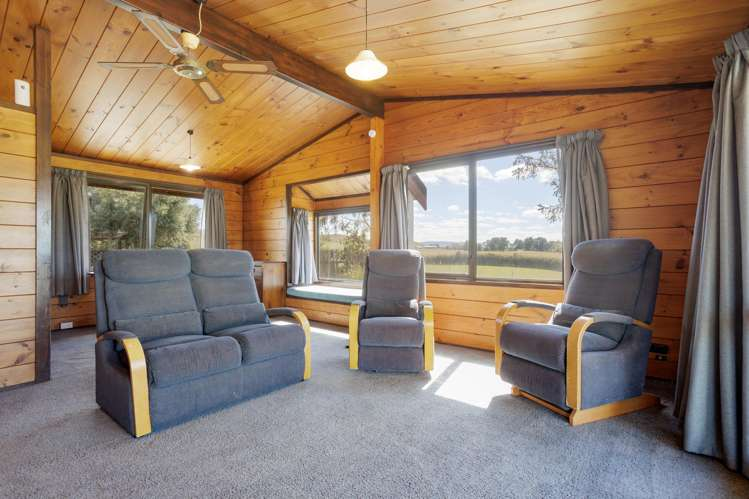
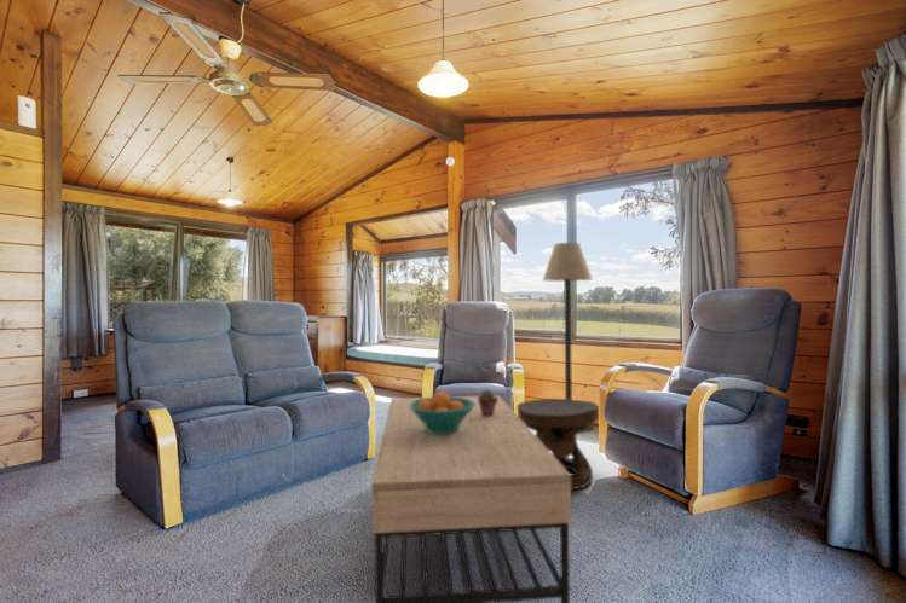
+ side table [515,398,600,492]
+ floor lamp [542,242,594,434]
+ potted succulent [478,388,497,417]
+ fruit bowl [408,390,475,434]
+ coffee table [370,394,572,603]
